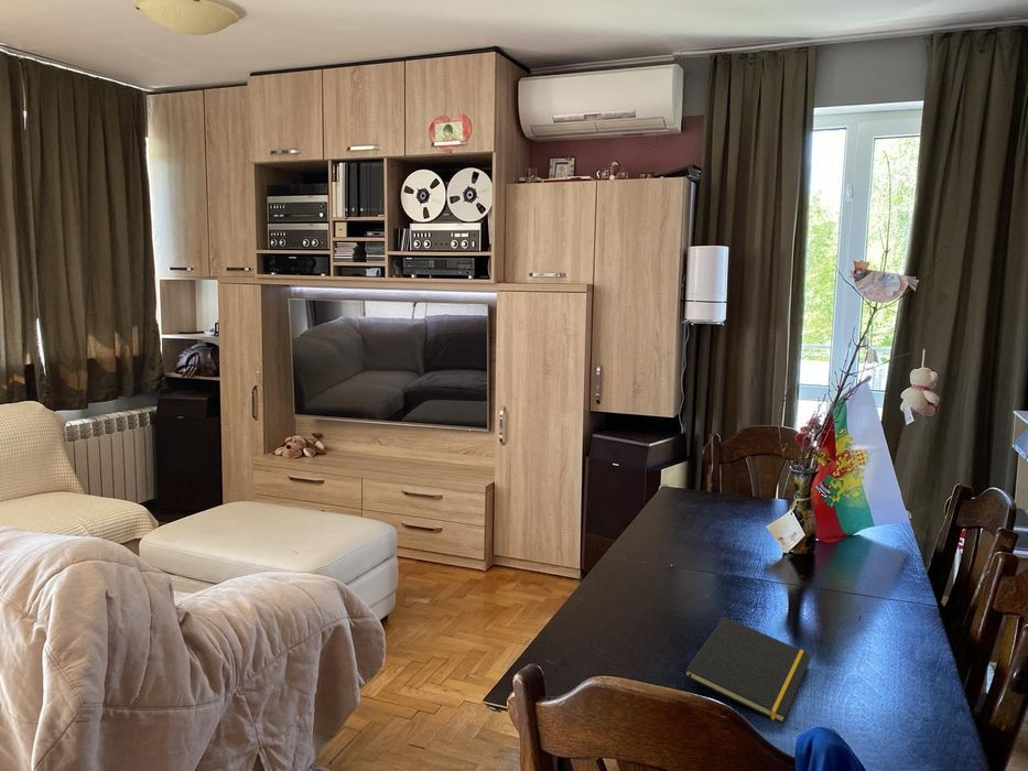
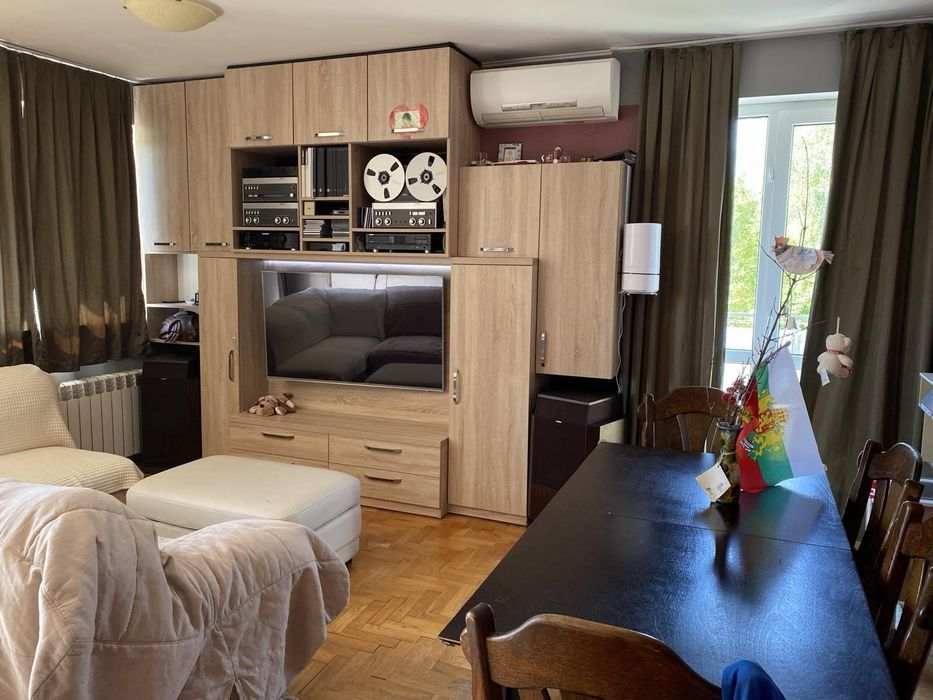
- notepad [683,616,813,724]
